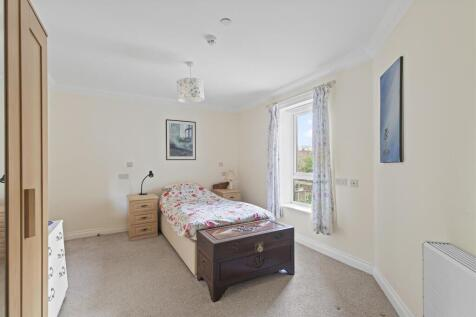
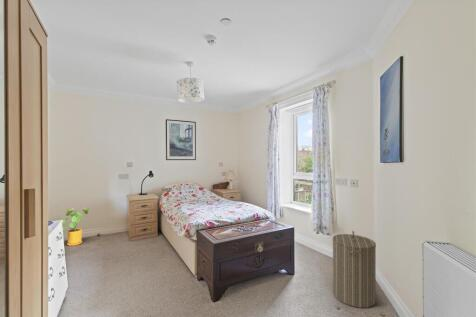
+ house plant [62,207,90,247]
+ laundry hamper [332,230,377,309]
